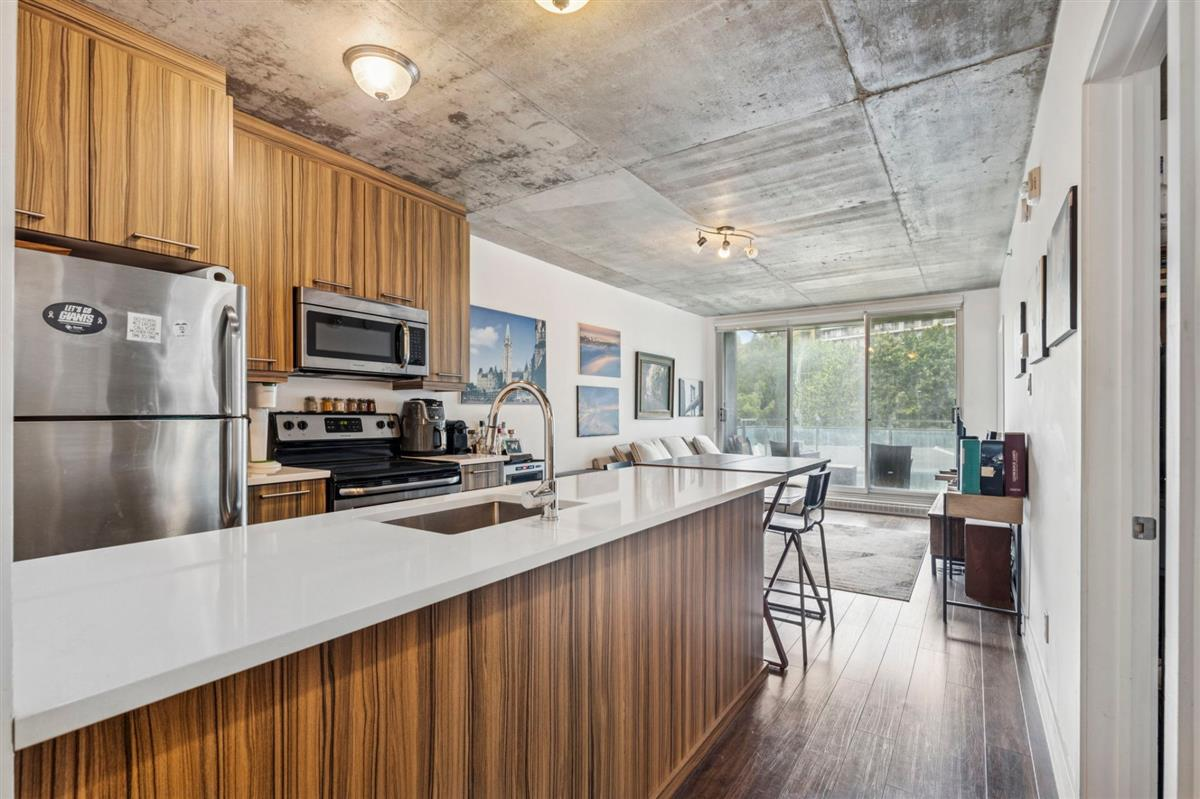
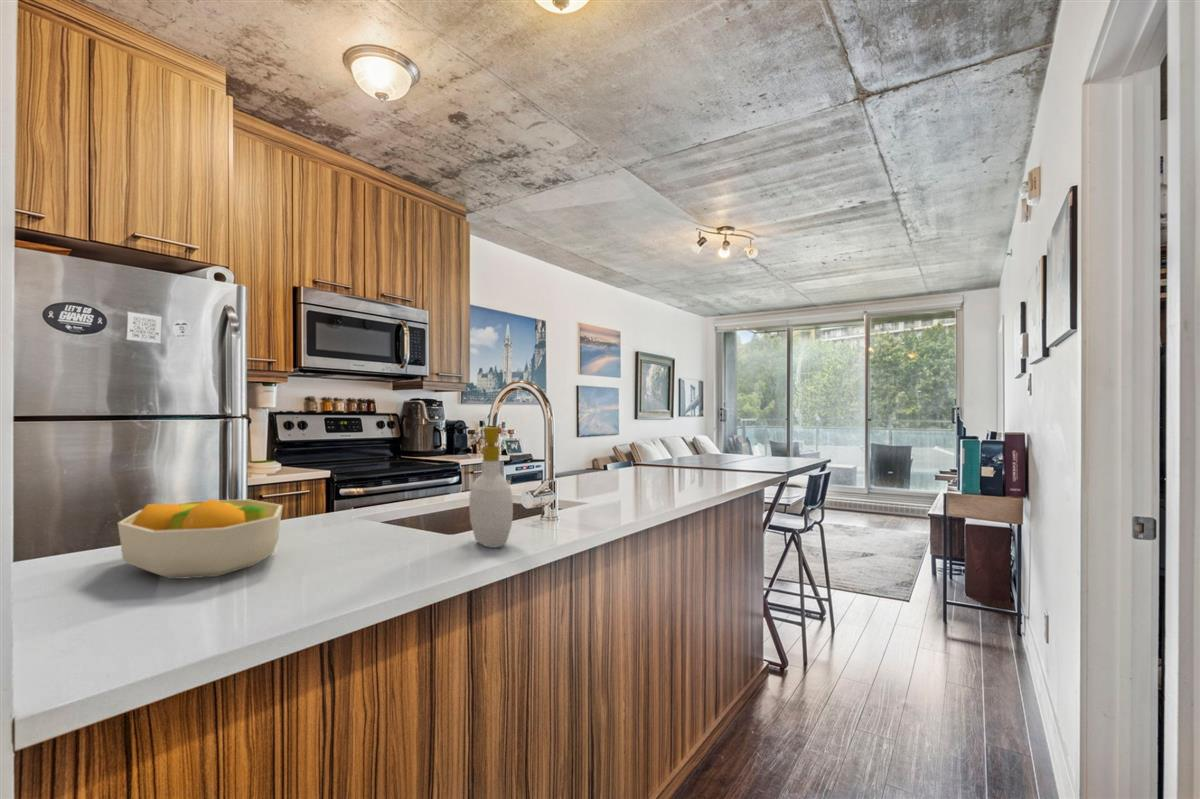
+ soap bottle [468,426,514,549]
+ fruit bowl [117,498,284,580]
